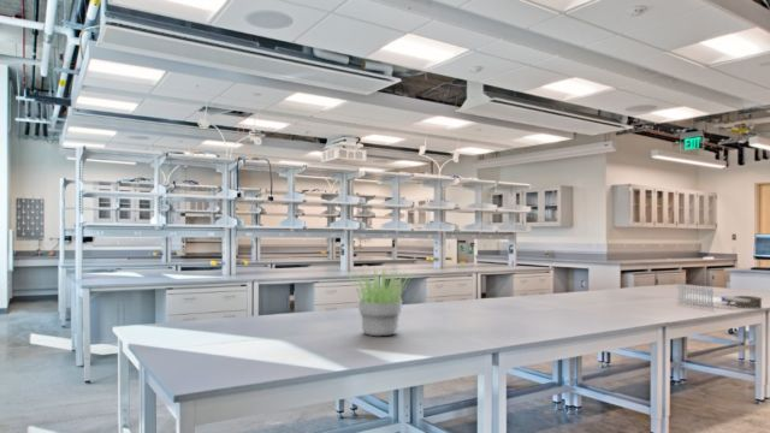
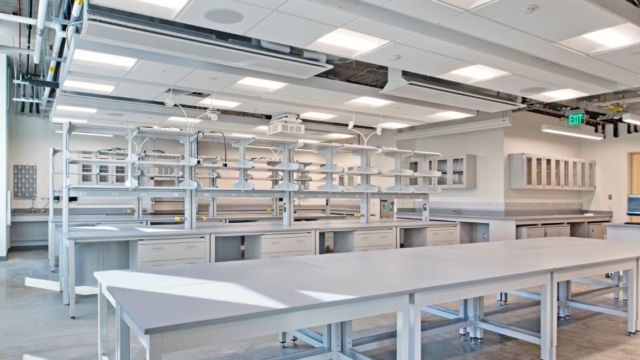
- potted plant [346,266,415,337]
- garden set [675,281,763,310]
